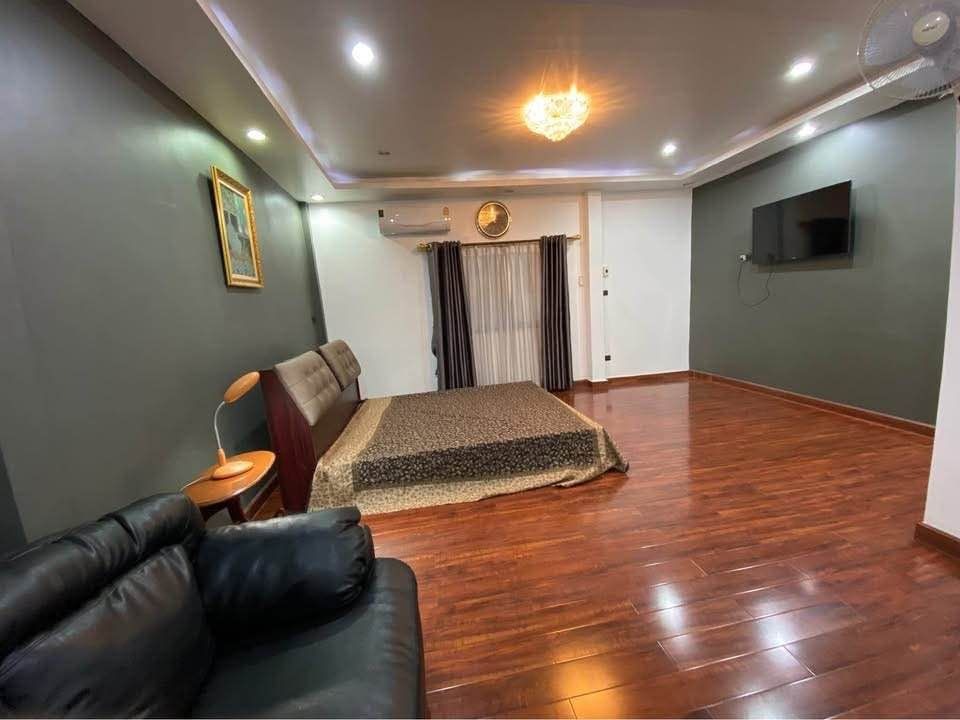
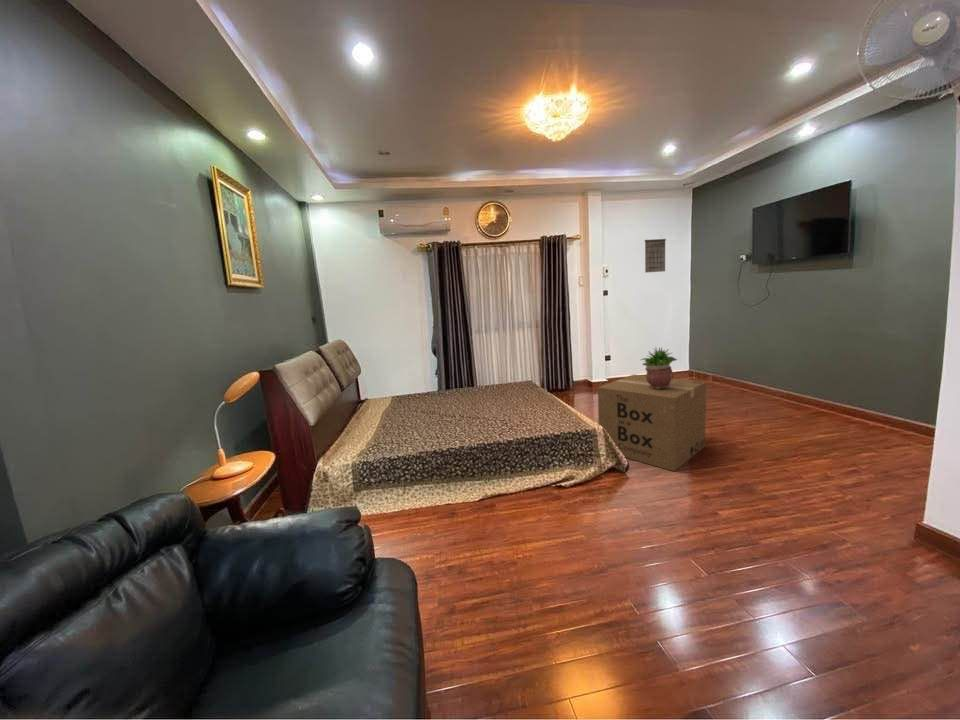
+ calendar [644,235,667,274]
+ cardboard box [597,374,707,472]
+ potted plant [640,345,678,389]
